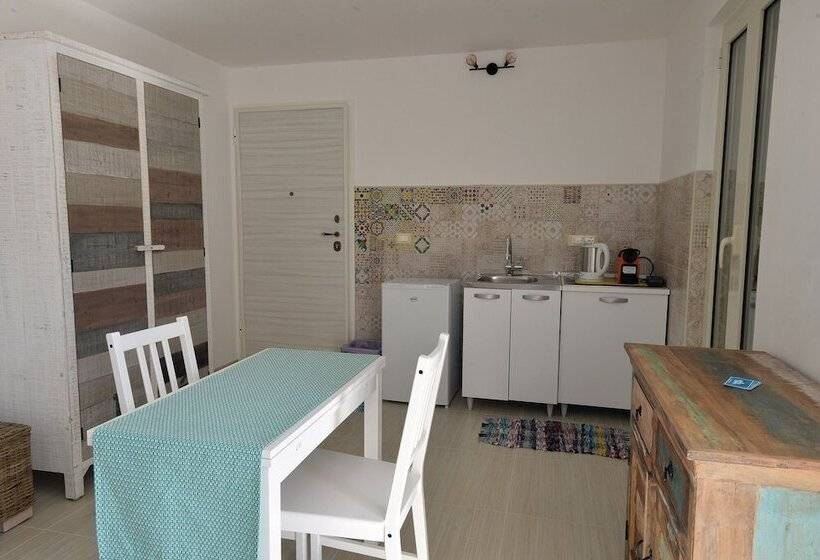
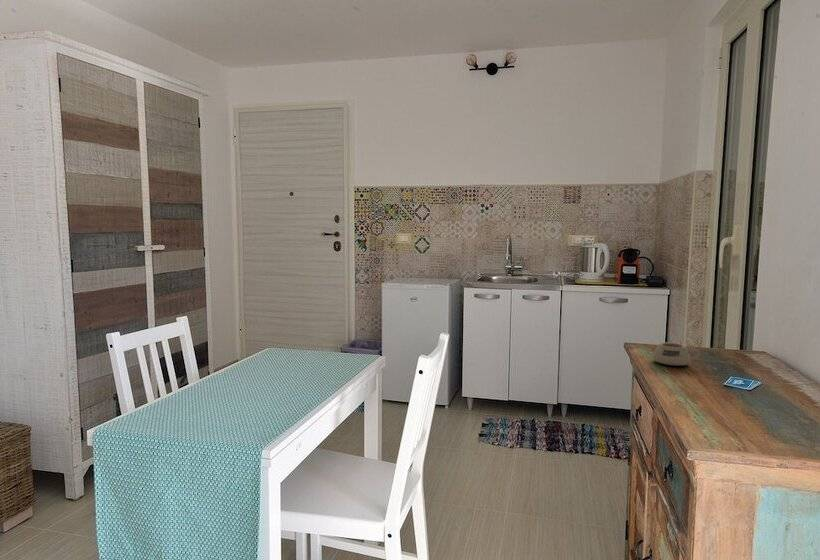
+ mug [652,341,701,367]
